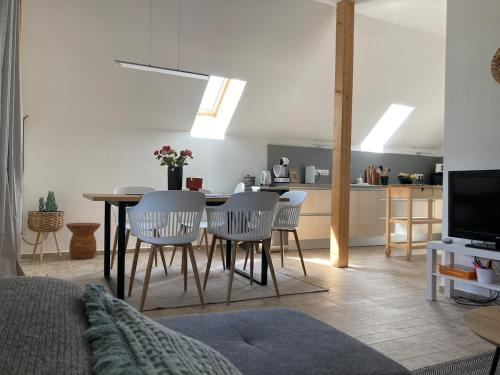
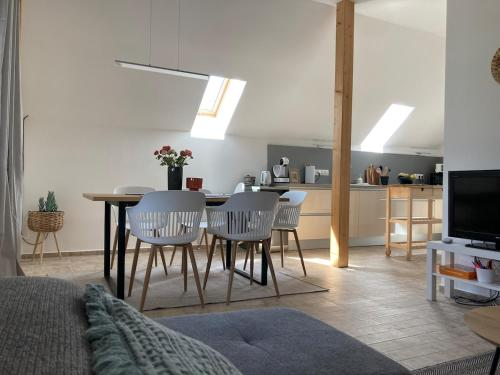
- side table [65,222,102,260]
